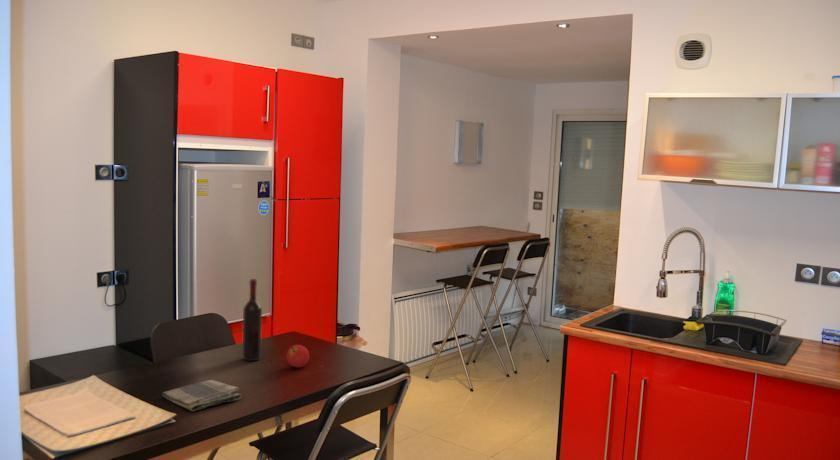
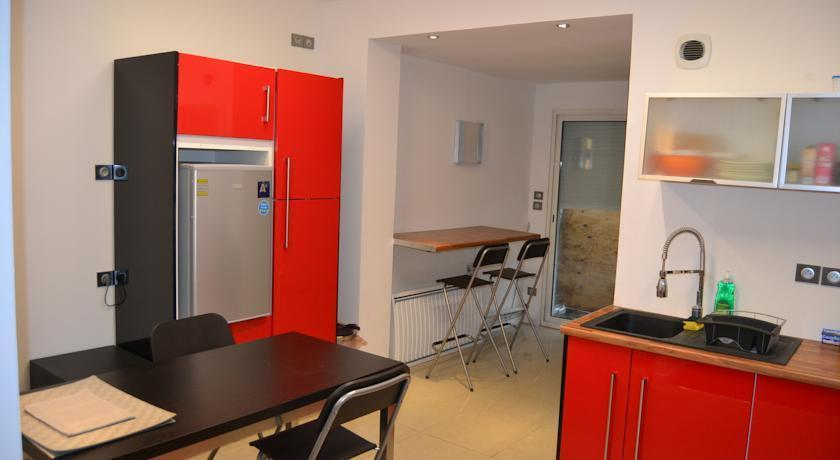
- dish towel [161,379,242,412]
- wine bottle [241,278,263,362]
- fruit [285,344,310,369]
